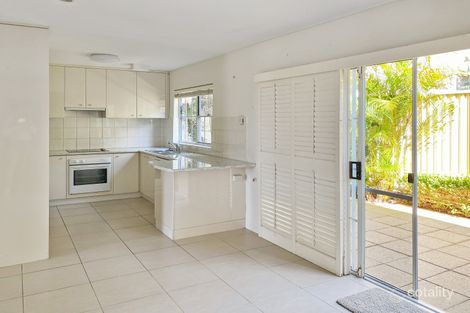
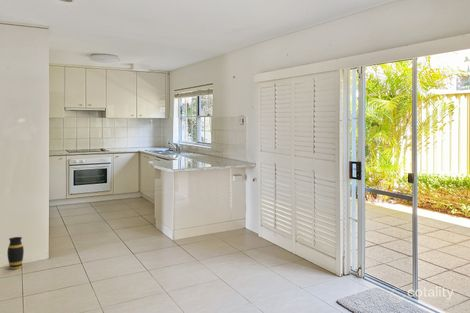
+ vase [6,236,25,270]
